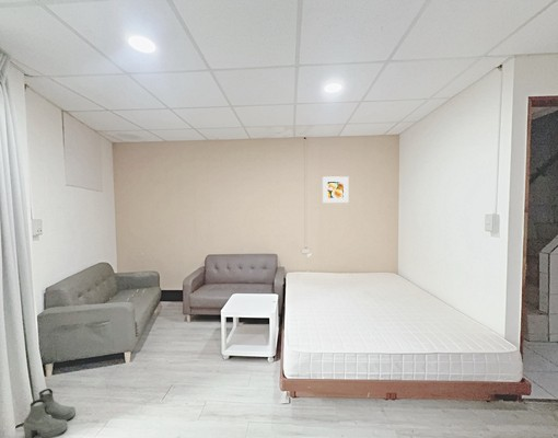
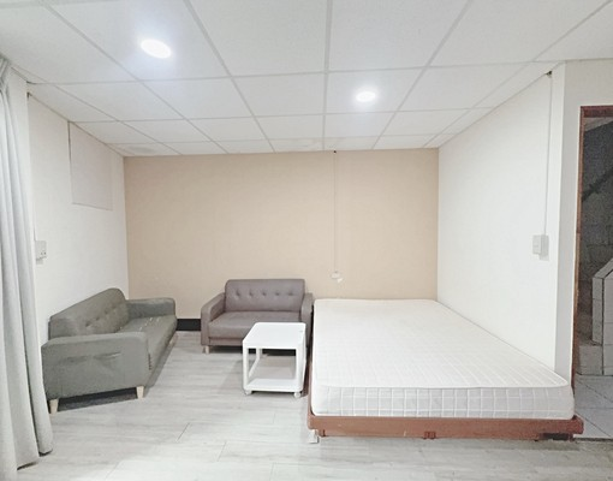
- boots [22,388,77,438]
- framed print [322,175,350,204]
